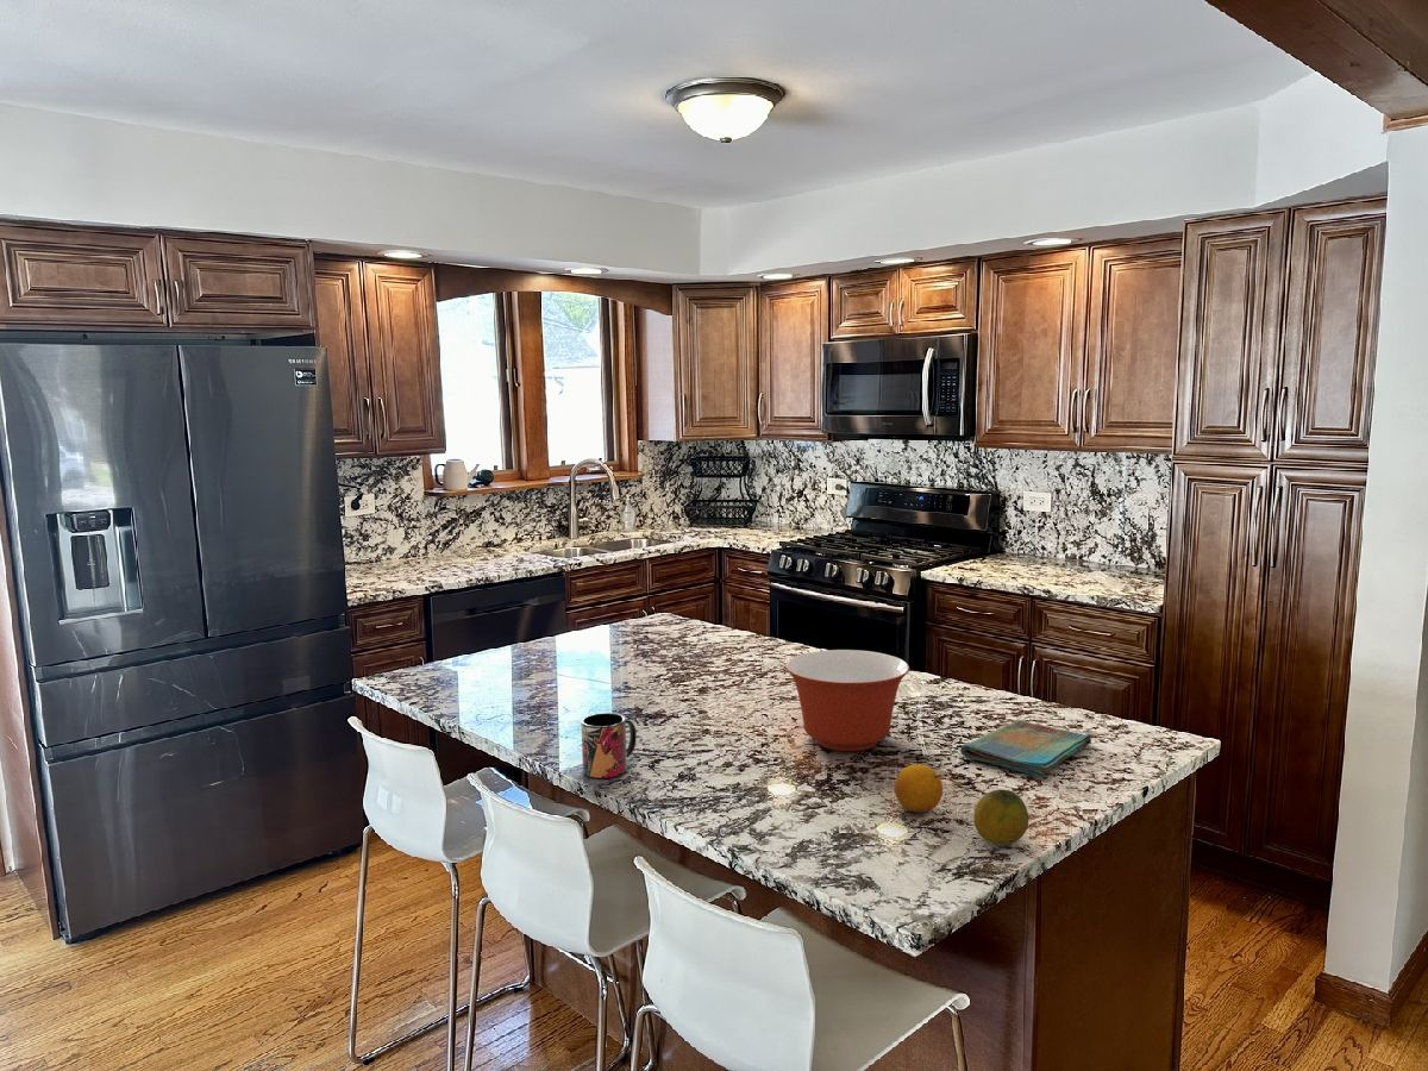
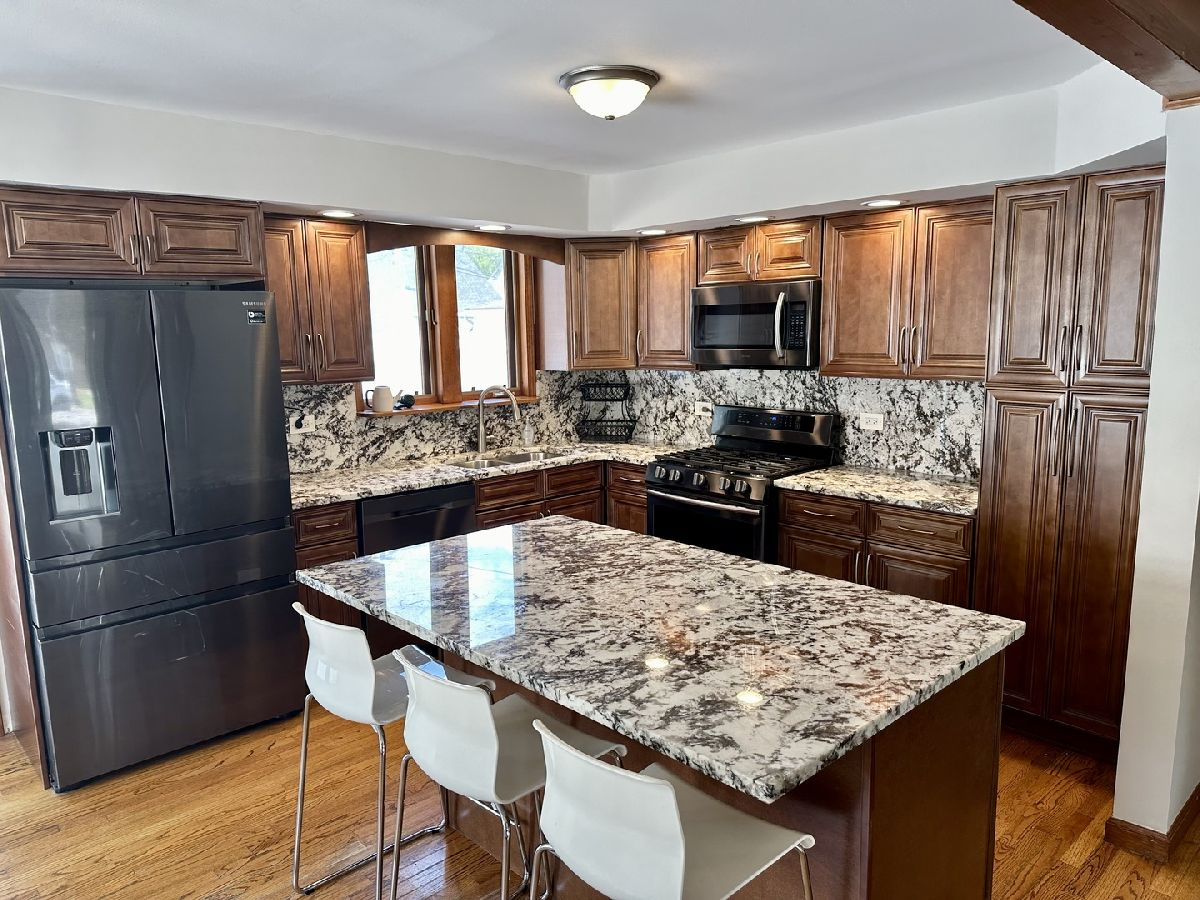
- fruit [894,763,944,814]
- mixing bowl [784,649,910,752]
- dish towel [959,719,1092,778]
- fruit [972,788,1029,846]
- mug [580,712,638,779]
